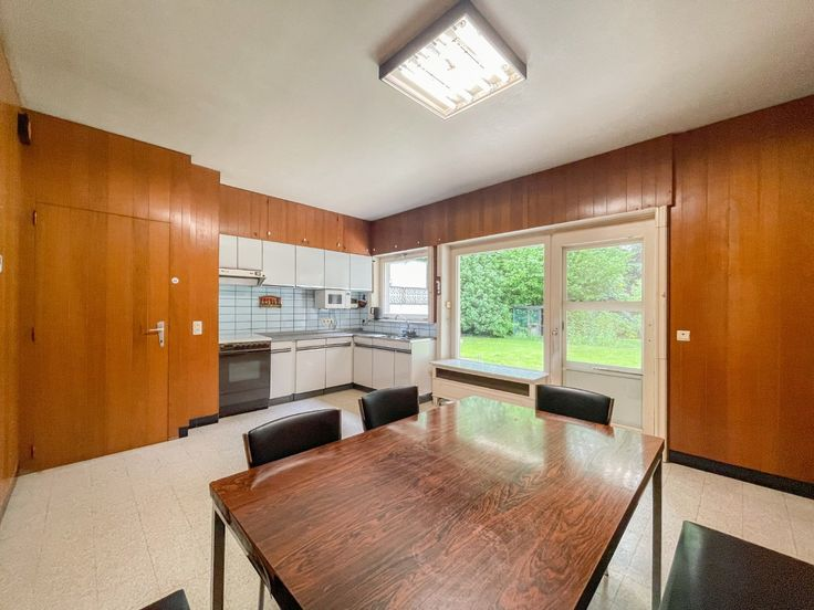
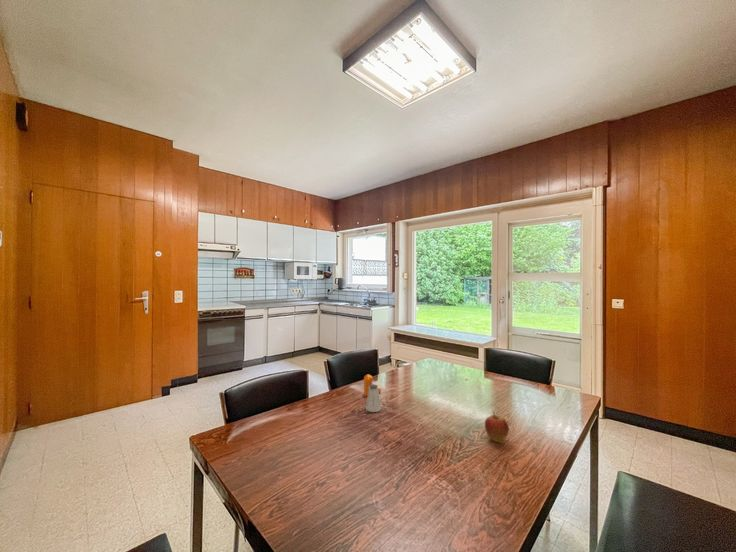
+ apple [484,411,510,443]
+ pepper shaker [363,374,382,397]
+ saltshaker [364,384,383,413]
